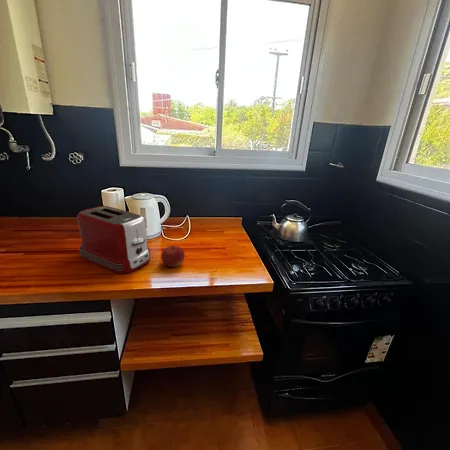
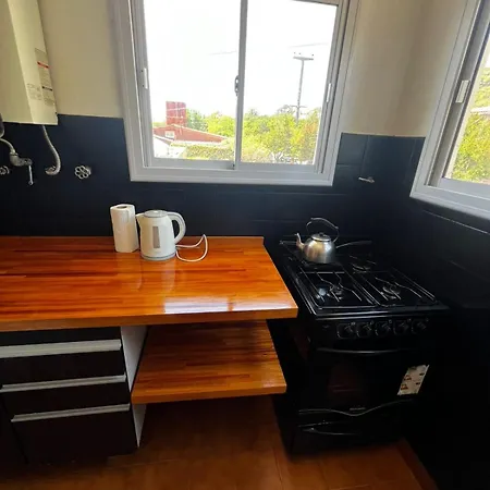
- fruit [160,245,186,268]
- toaster [76,205,152,274]
